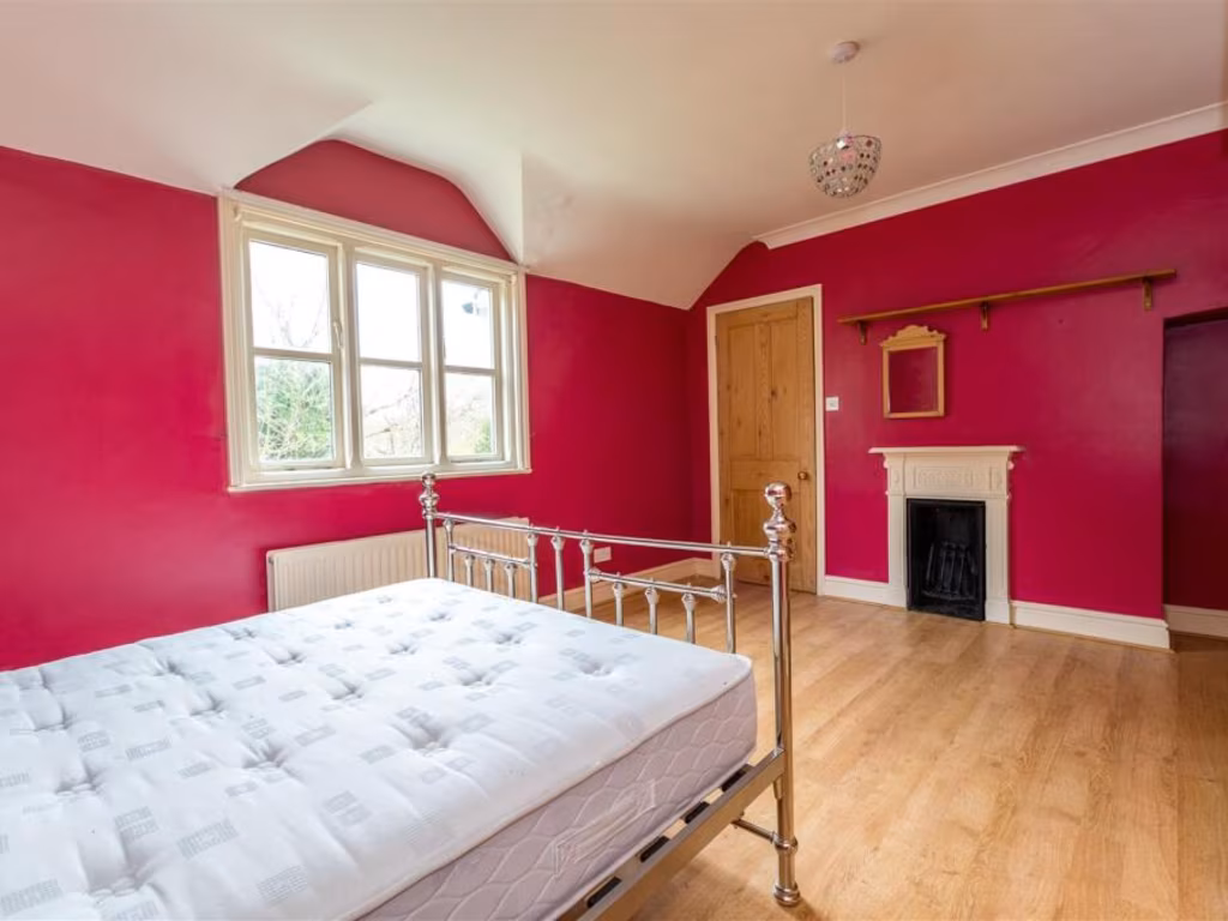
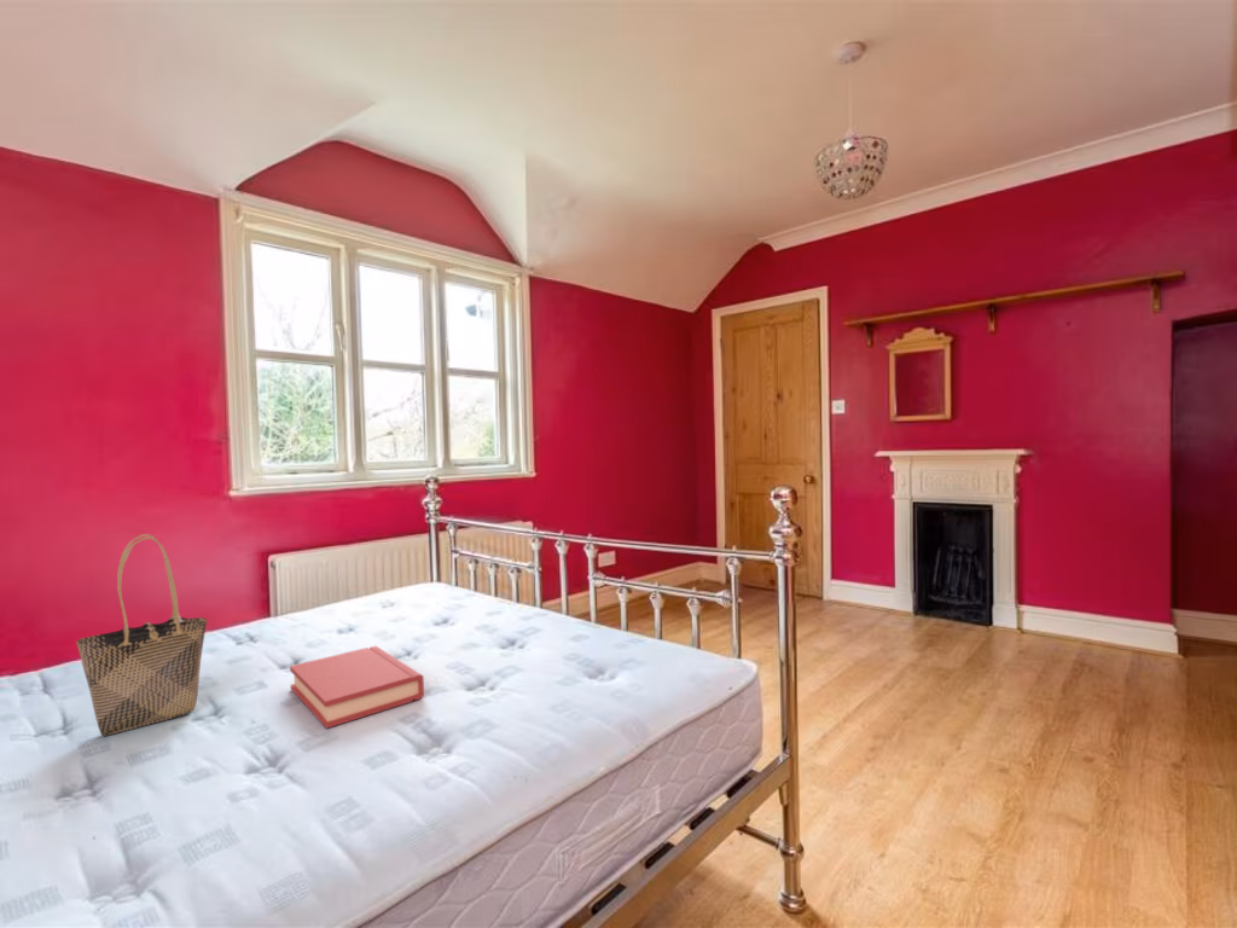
+ hardback book [289,645,425,730]
+ tote bag [75,533,208,737]
